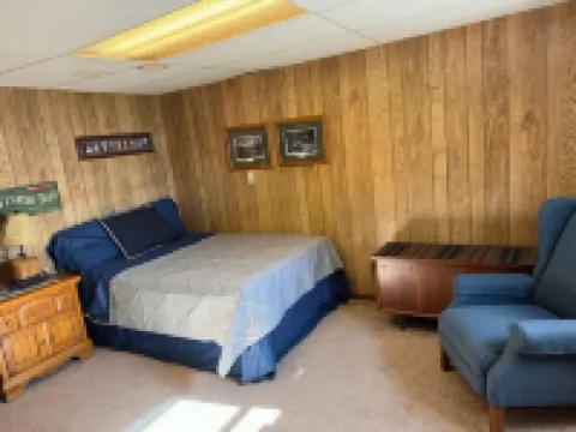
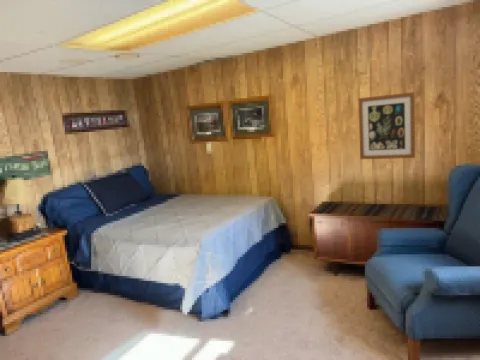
+ wall art [357,91,416,160]
